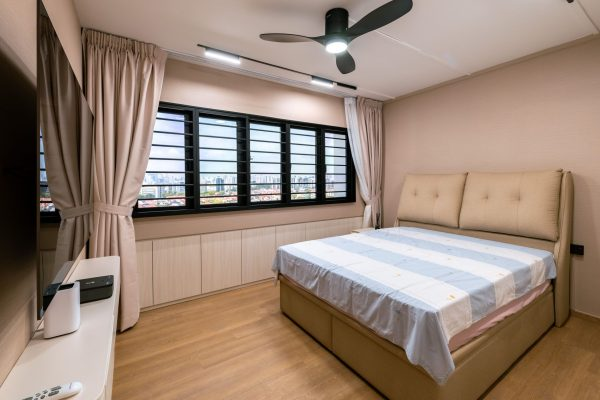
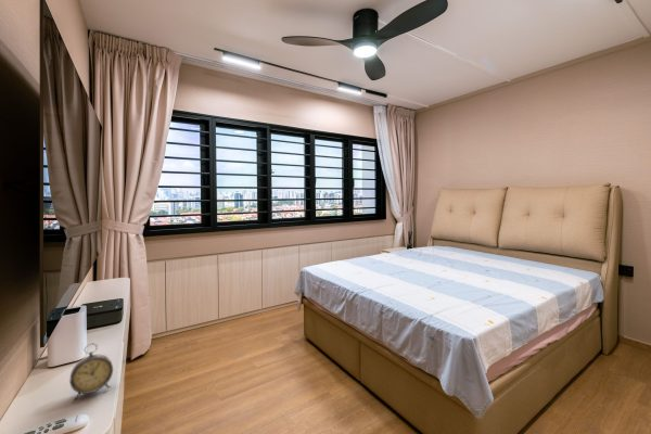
+ alarm clock [68,343,114,400]
